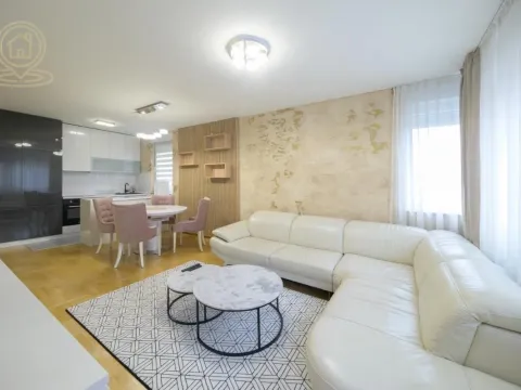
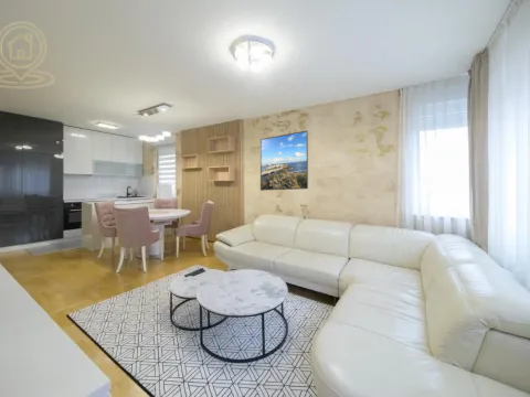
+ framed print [259,129,309,192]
